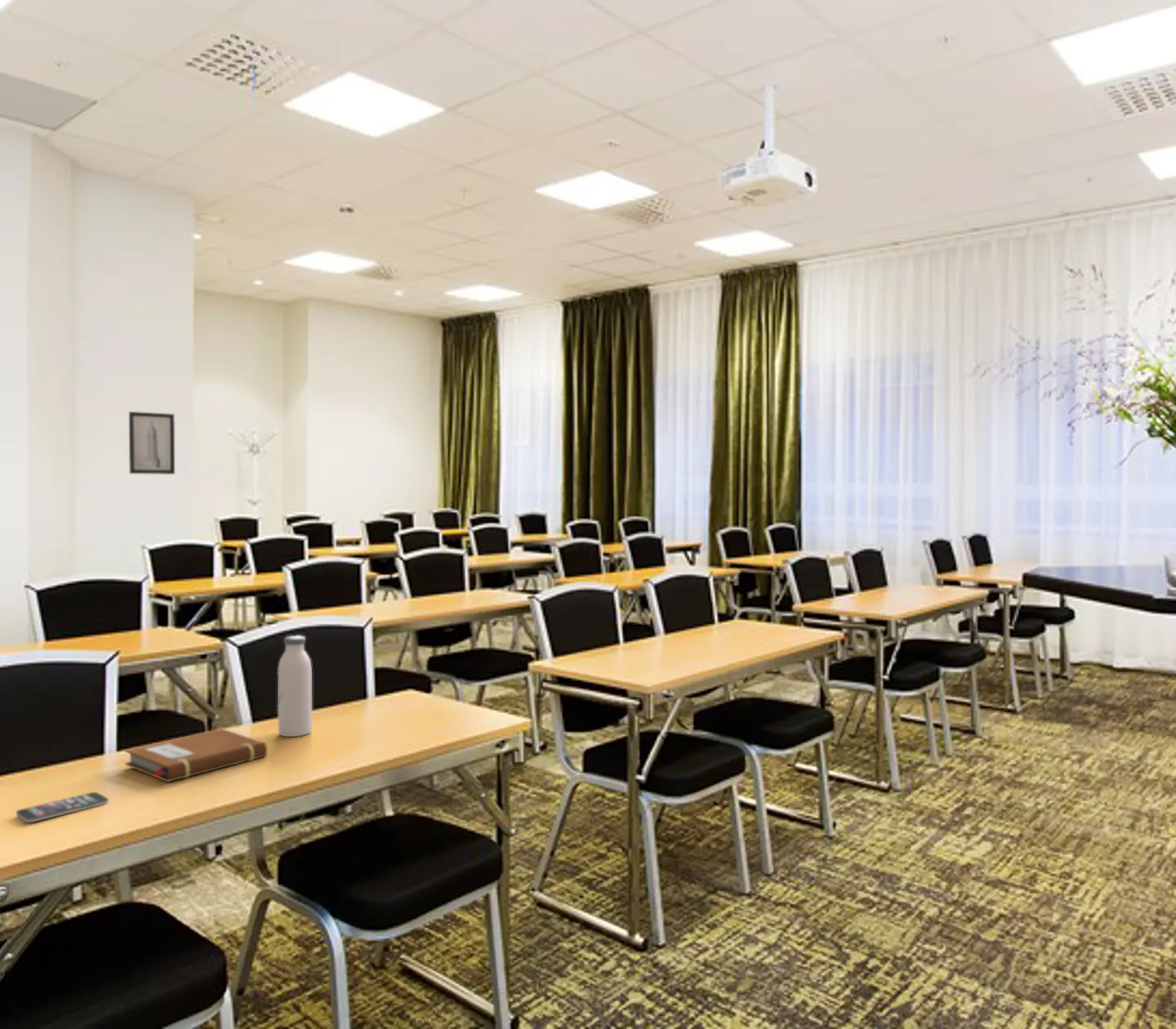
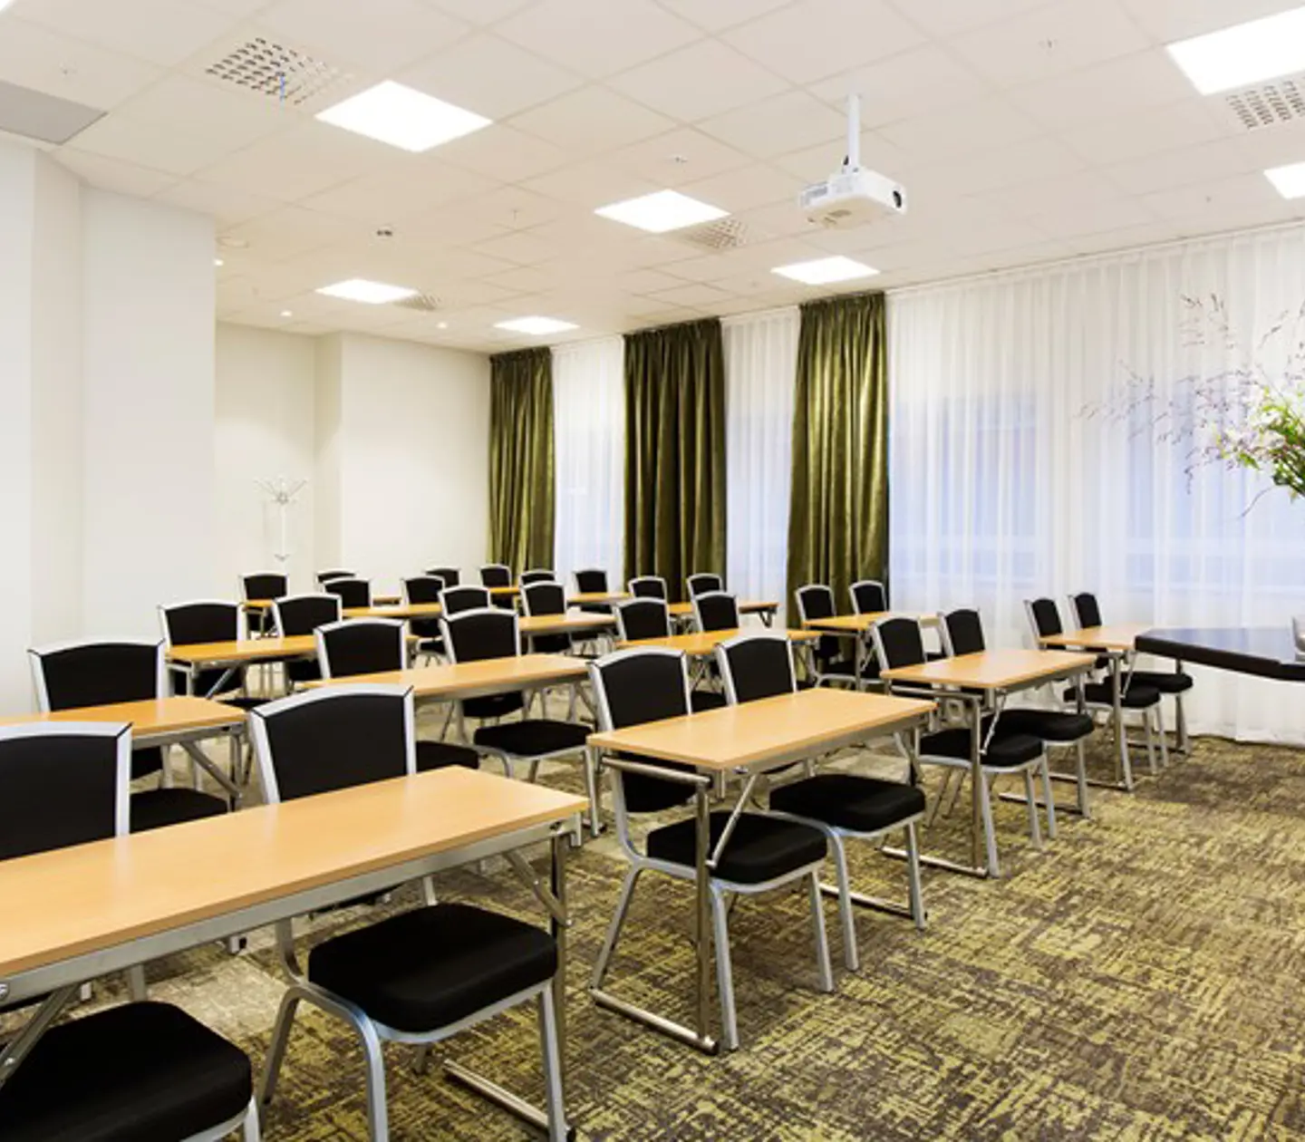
- smartphone [16,791,109,823]
- wall art [128,411,176,475]
- water bottle [277,635,313,737]
- notebook [124,728,268,782]
